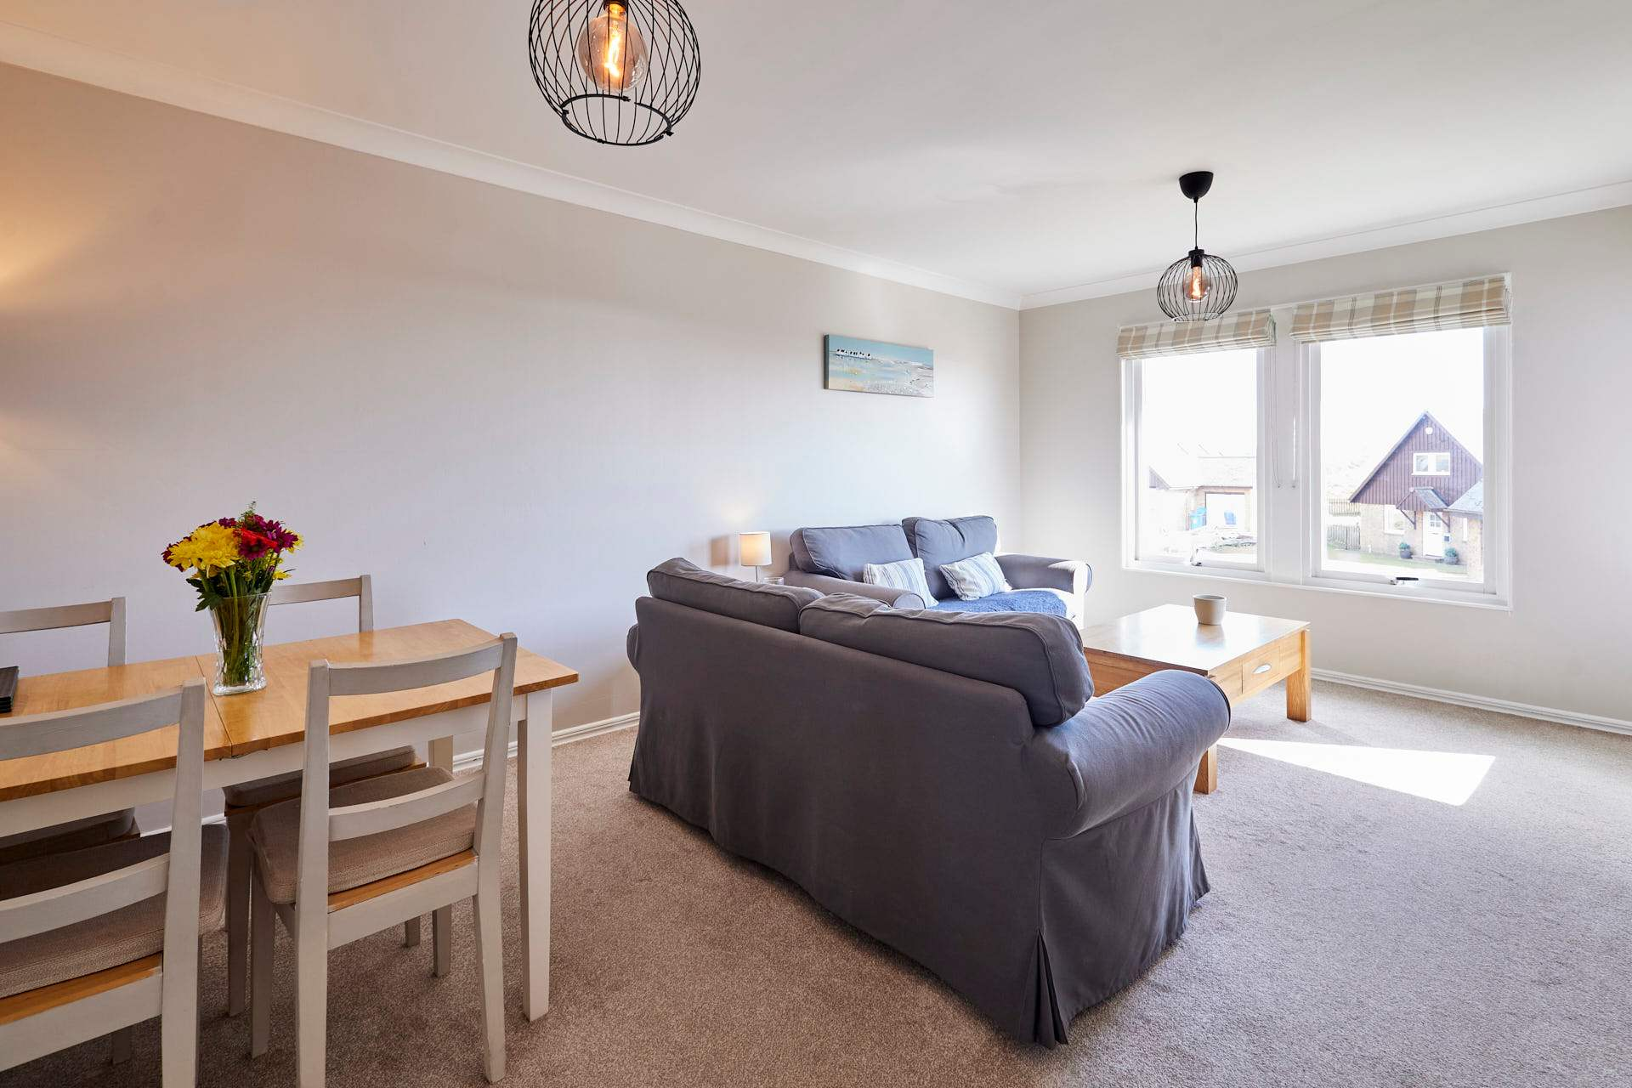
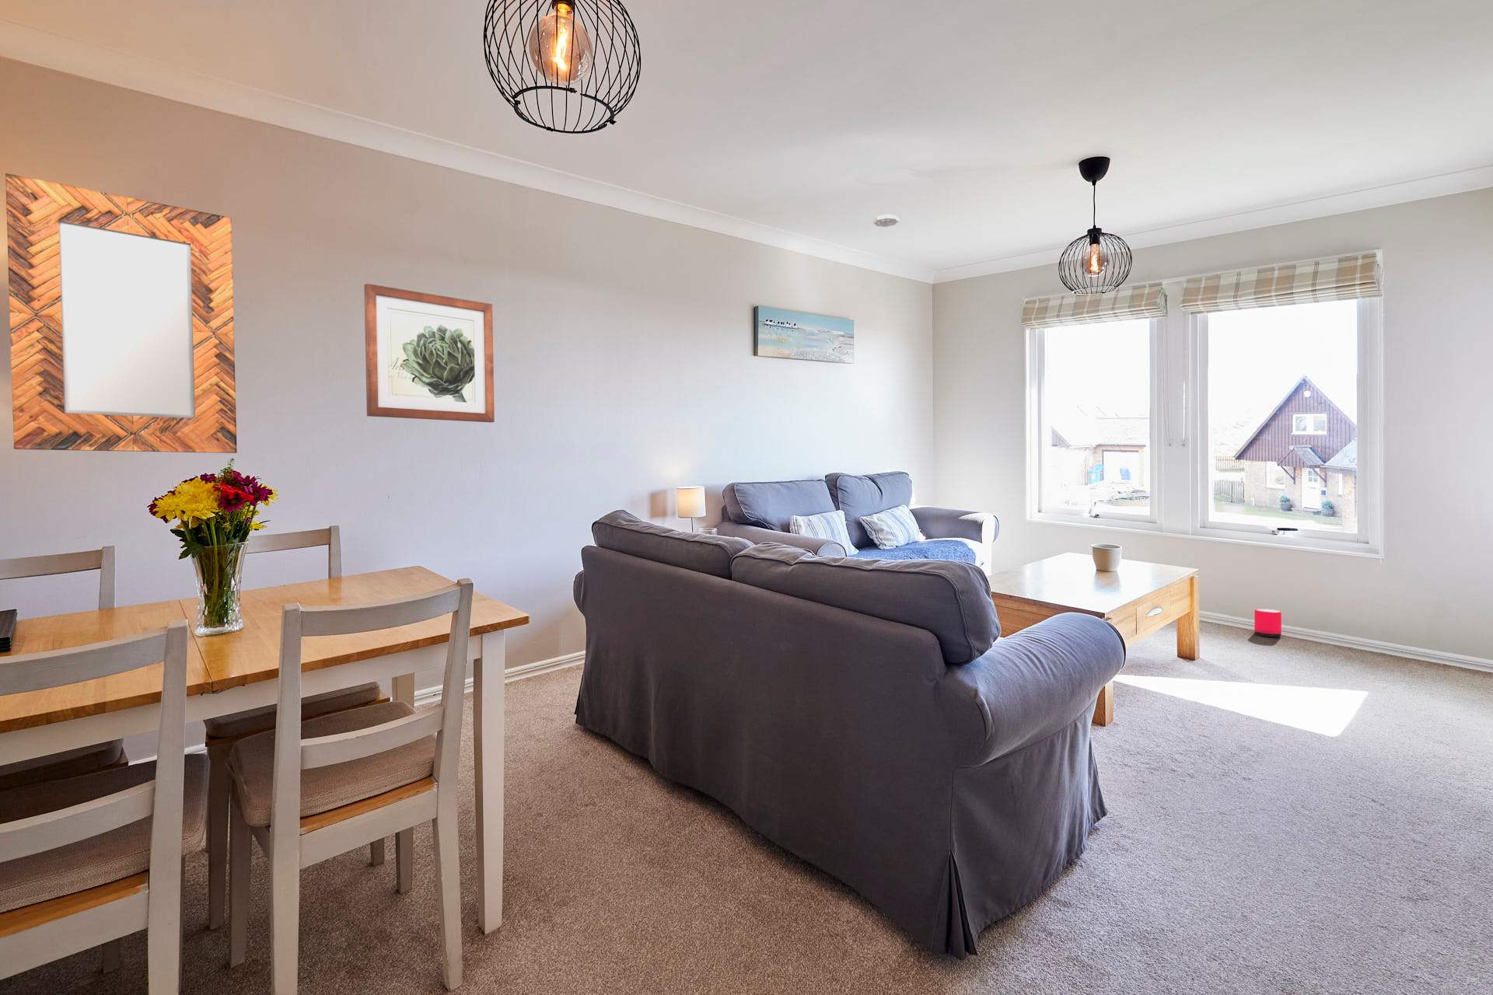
+ home mirror [4,172,238,454]
+ smoke detector [872,214,900,228]
+ speaker [1253,607,1282,637]
+ wall art [363,283,495,423]
